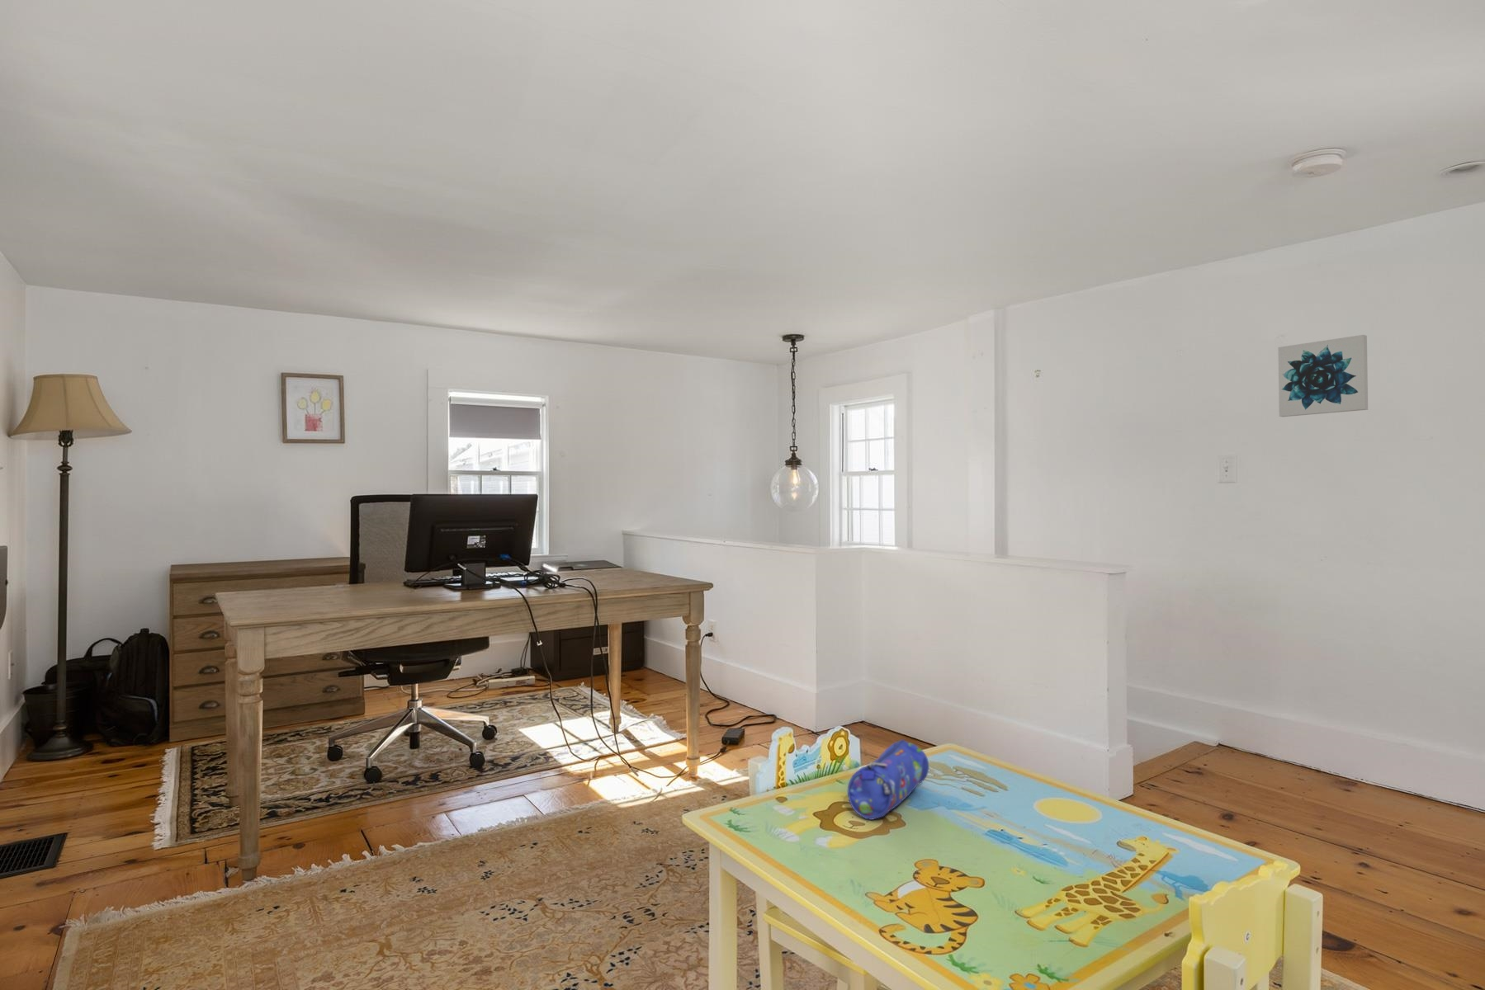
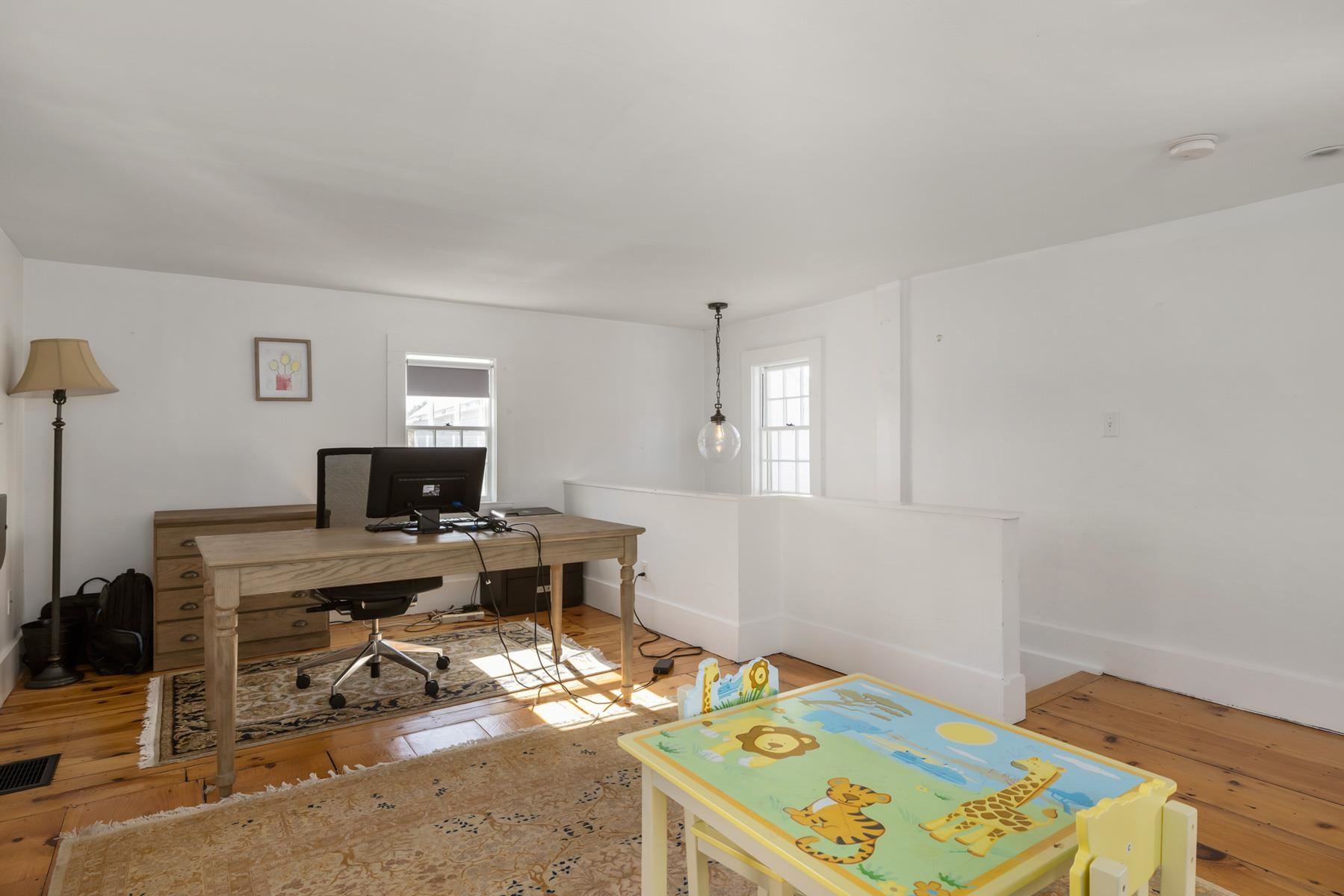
- wall art [1277,334,1369,418]
- pencil case [847,739,929,821]
